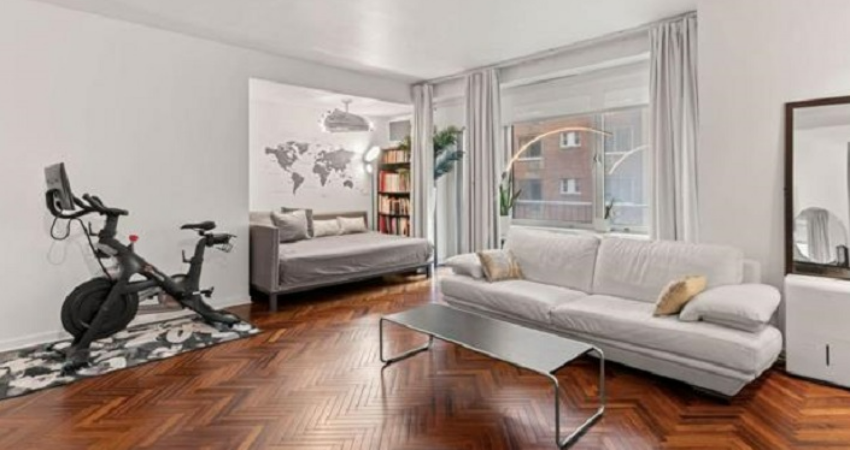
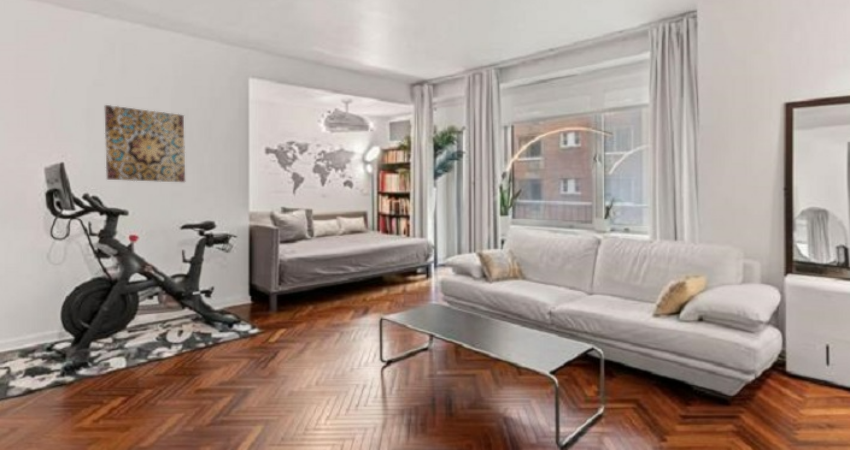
+ wall art [104,104,186,183]
